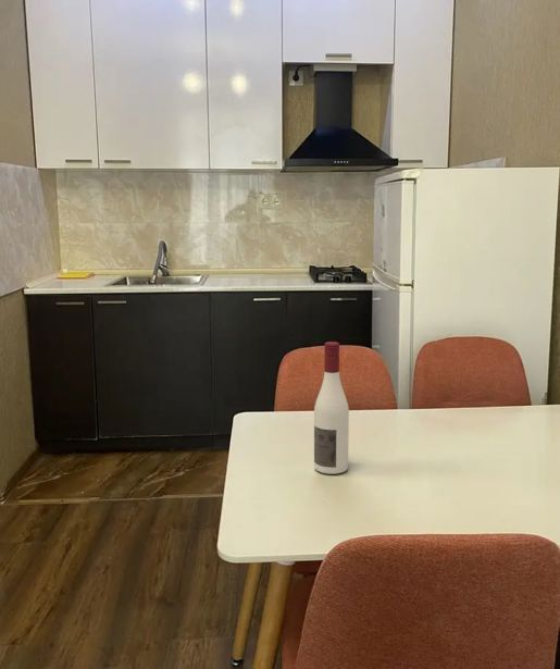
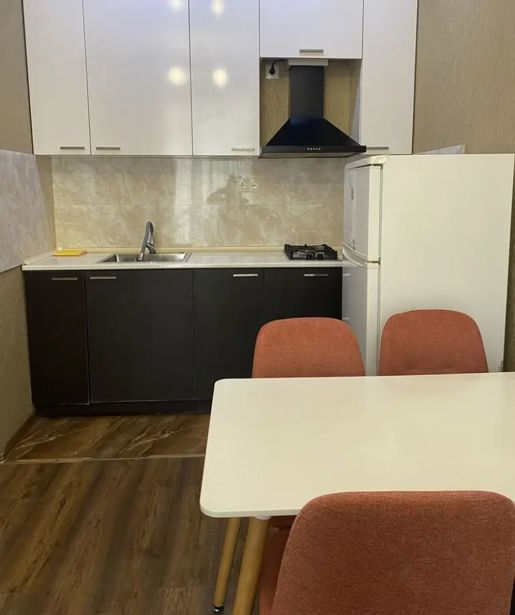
- alcohol [313,340,350,475]
